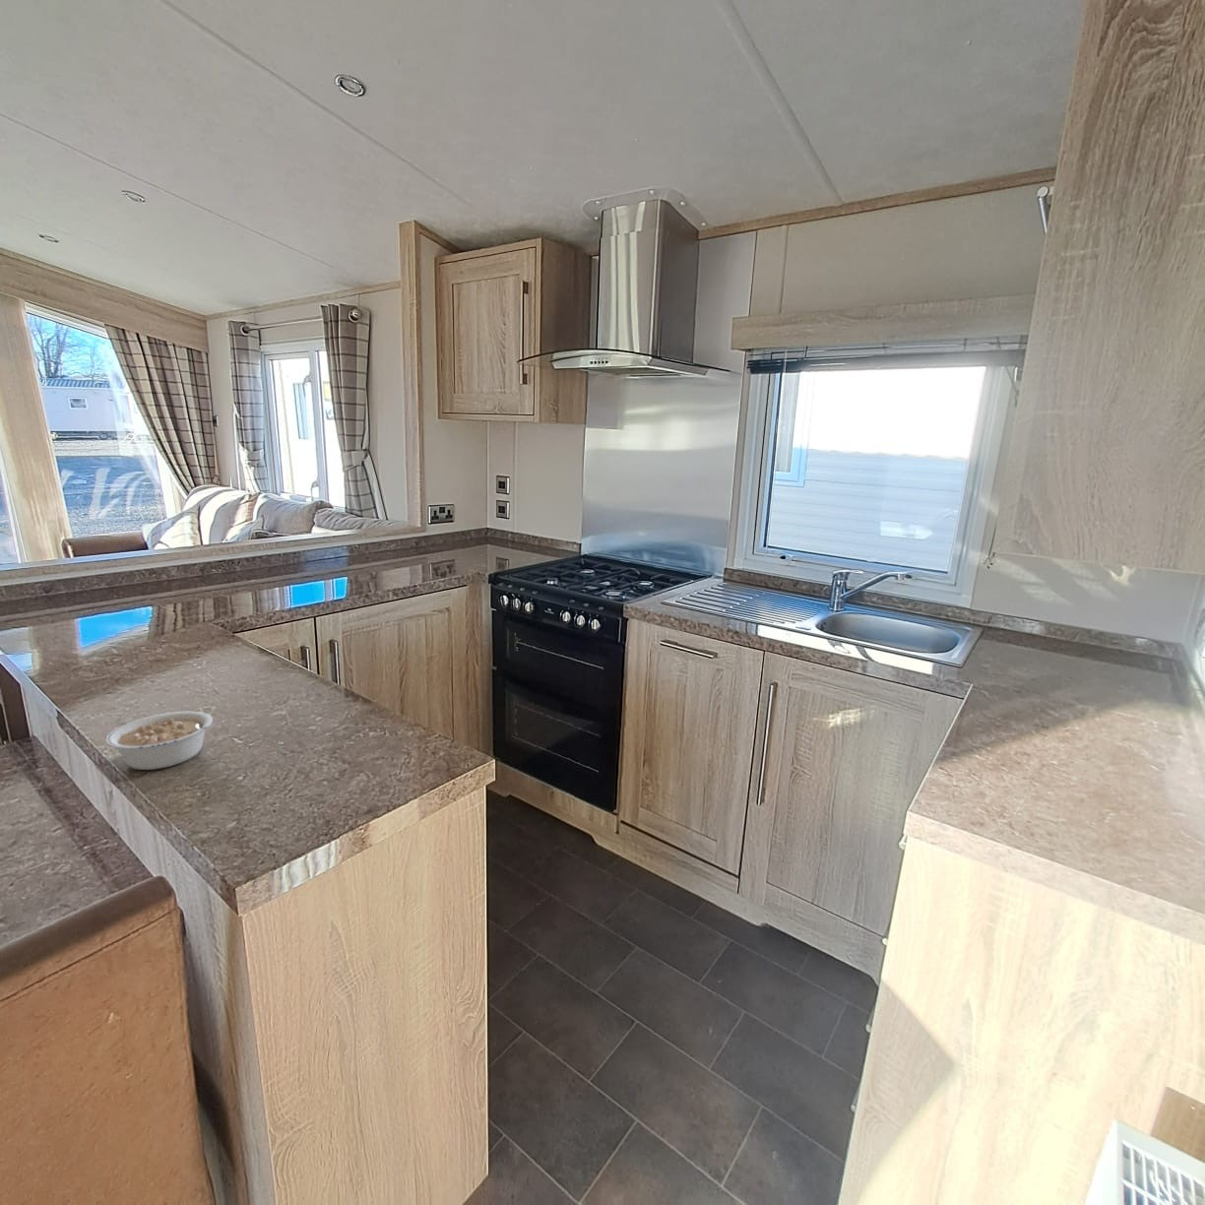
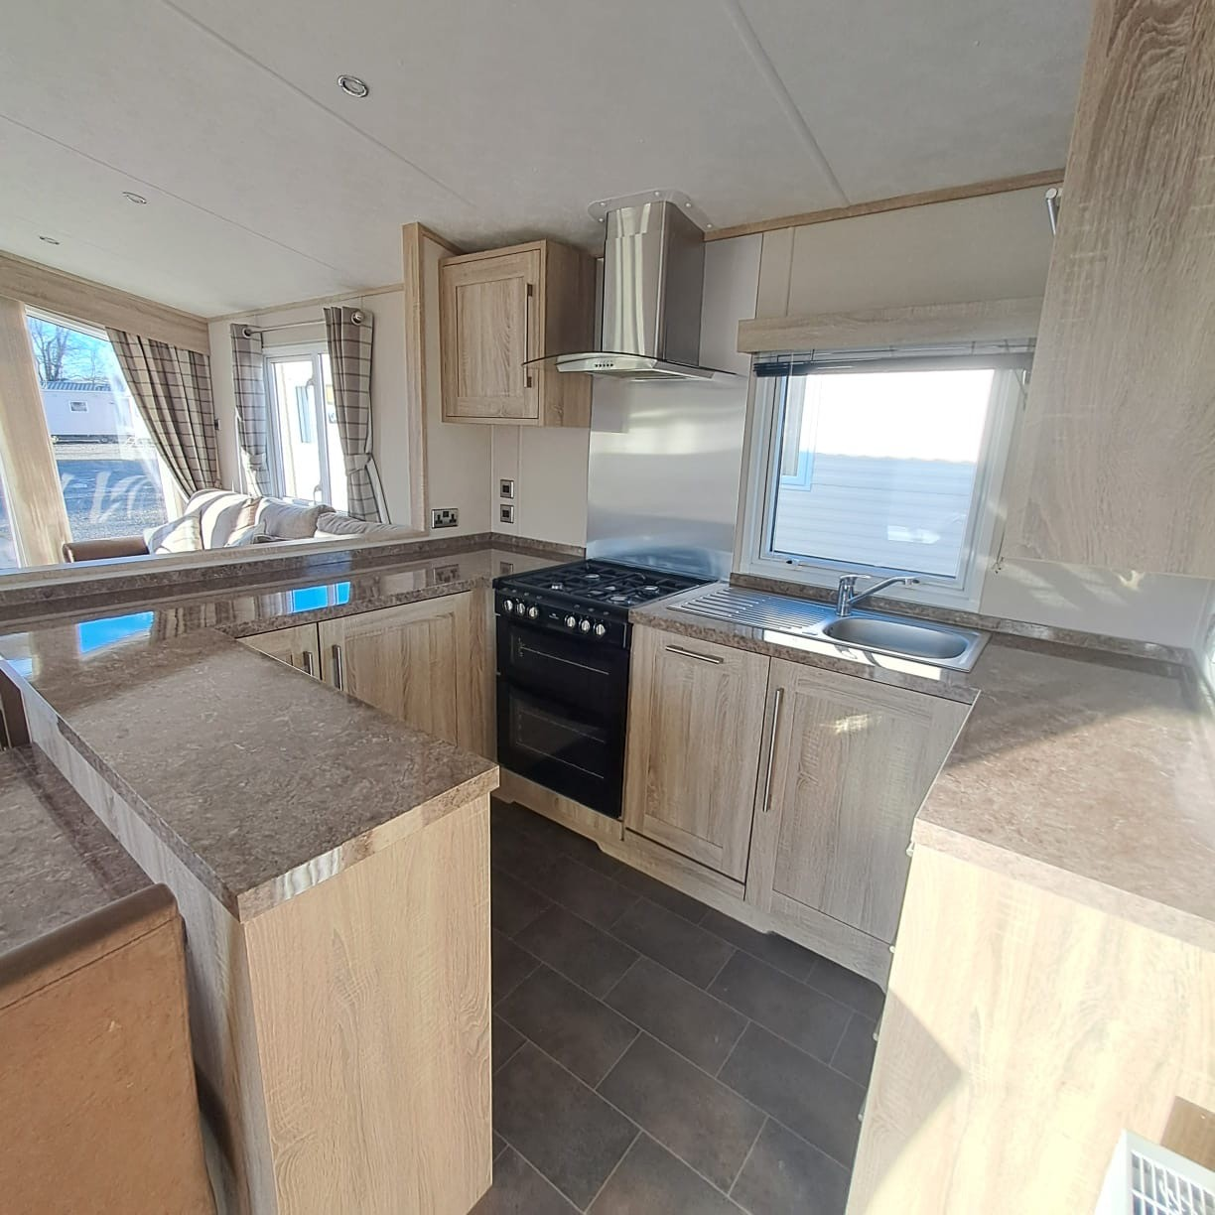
- legume [105,711,226,771]
